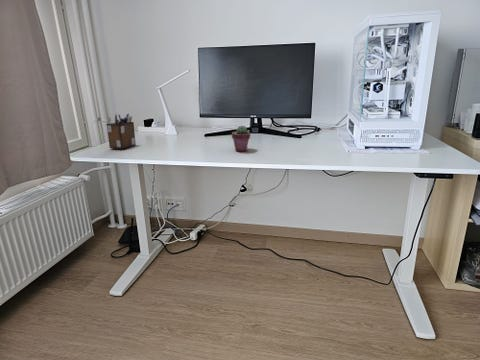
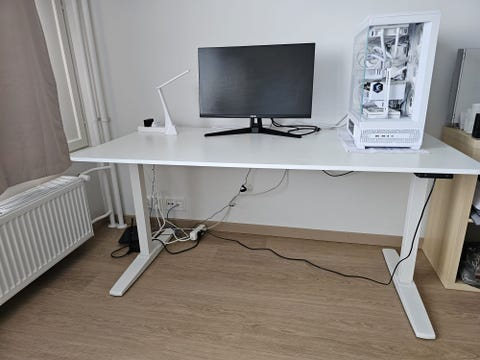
- desk organizer [106,113,137,150]
- potted succulent [231,124,251,152]
